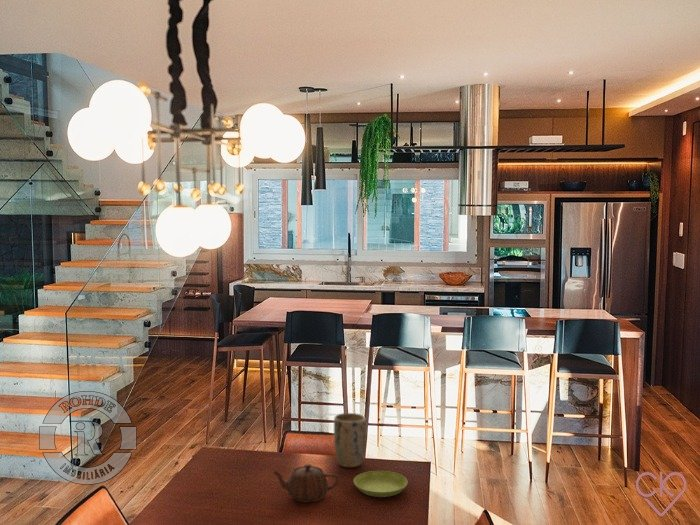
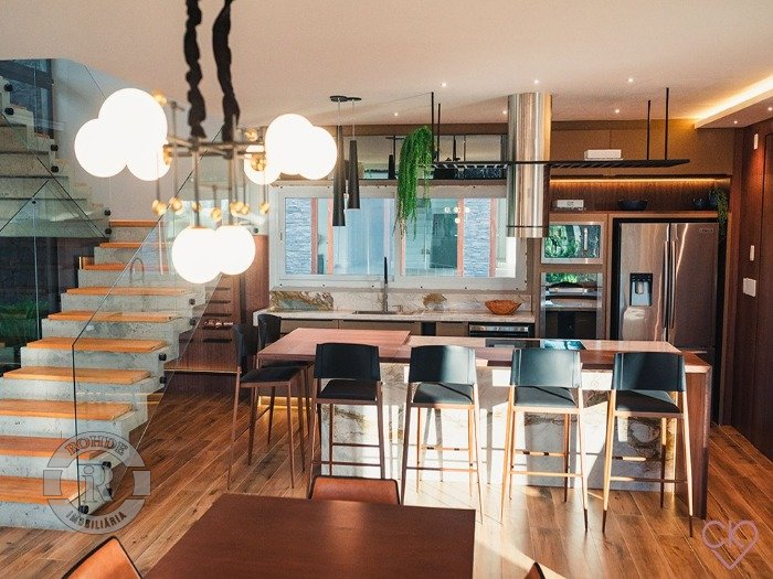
- saucer [353,470,409,498]
- teapot [272,463,340,504]
- plant pot [333,412,367,468]
